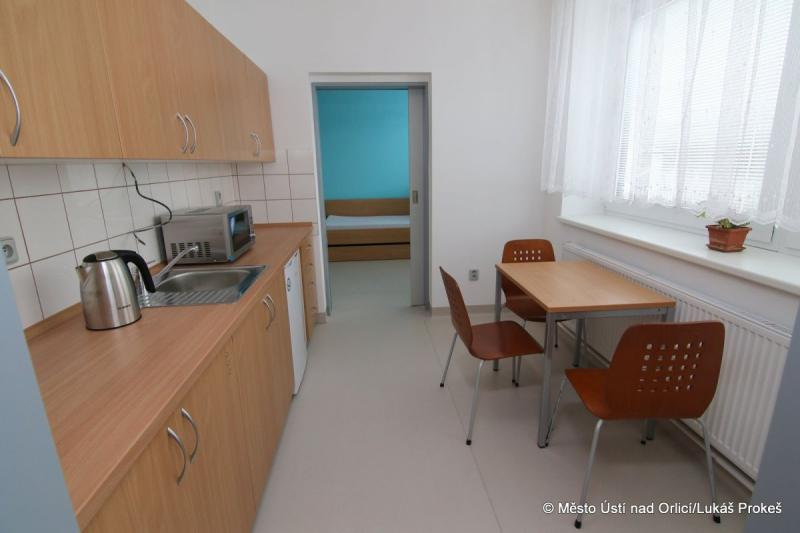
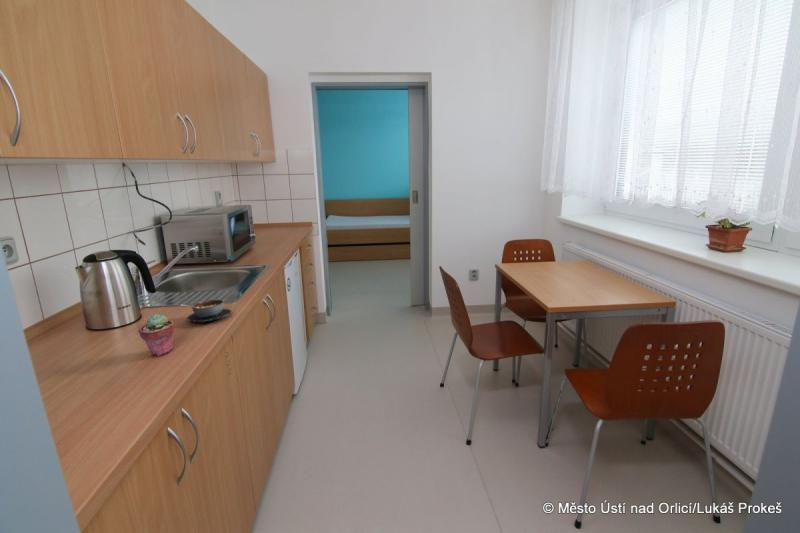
+ potted succulent [137,313,176,357]
+ soup bowl [181,299,233,324]
